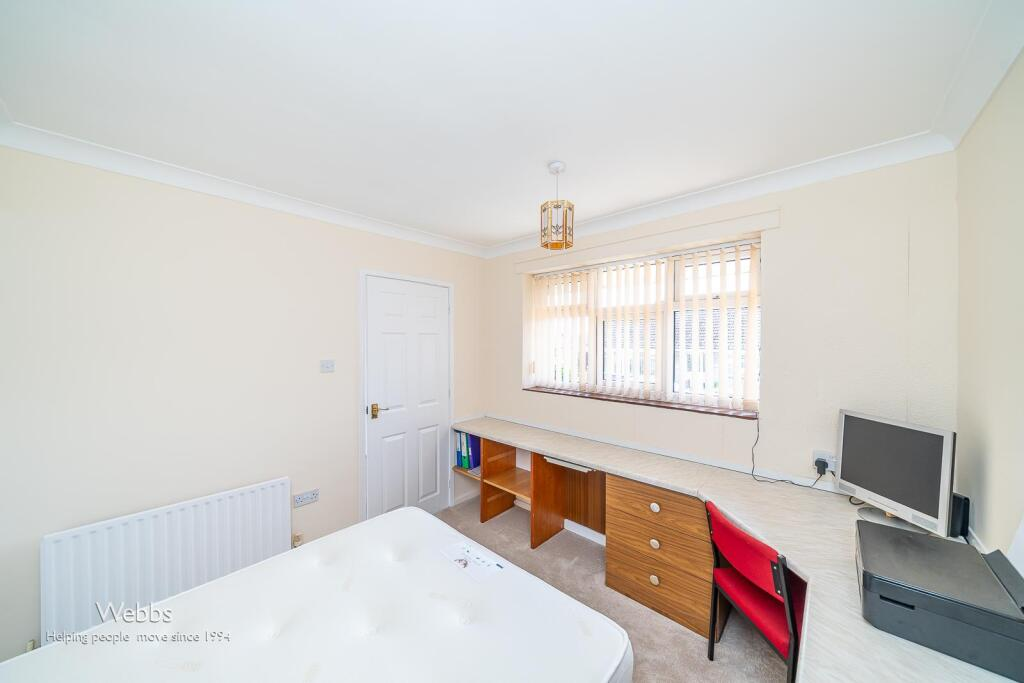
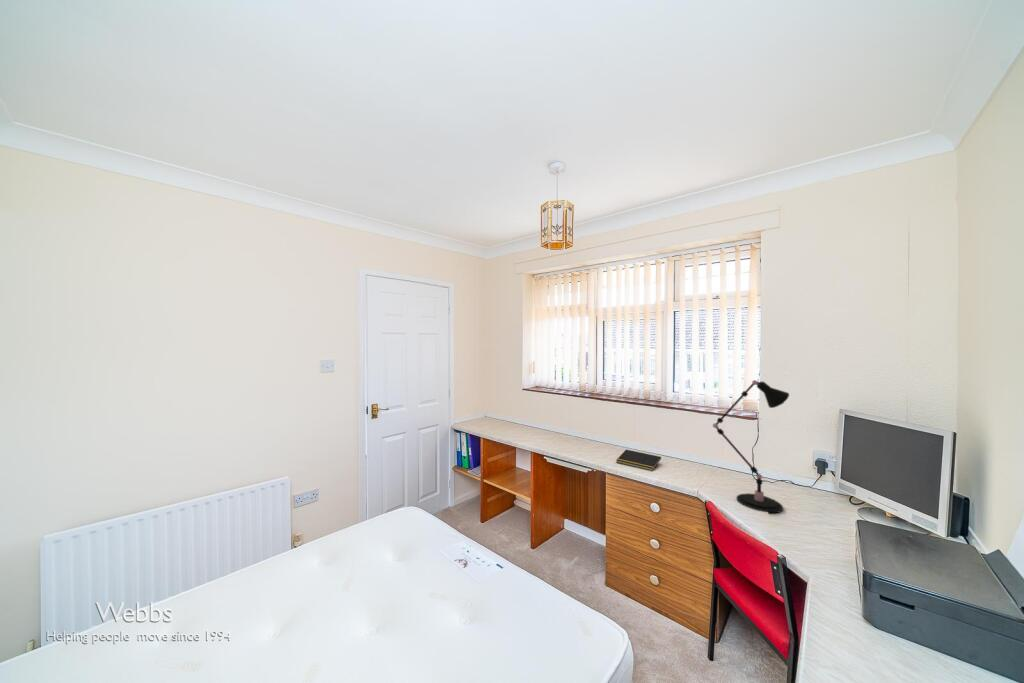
+ notepad [615,449,662,472]
+ desk lamp [712,379,790,514]
